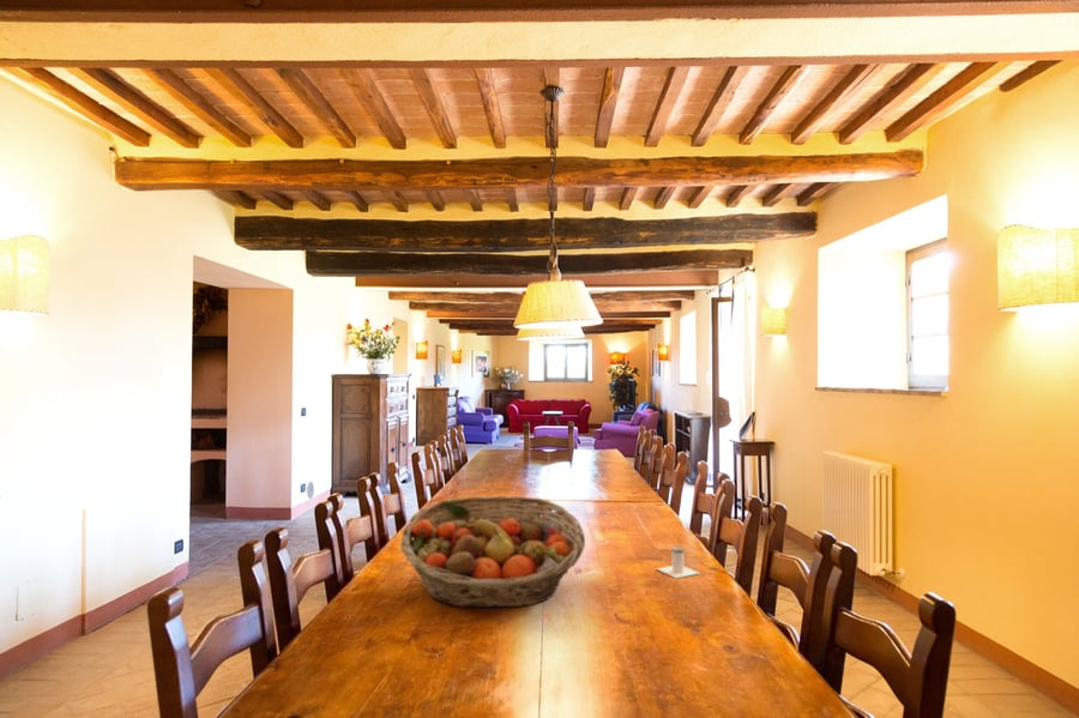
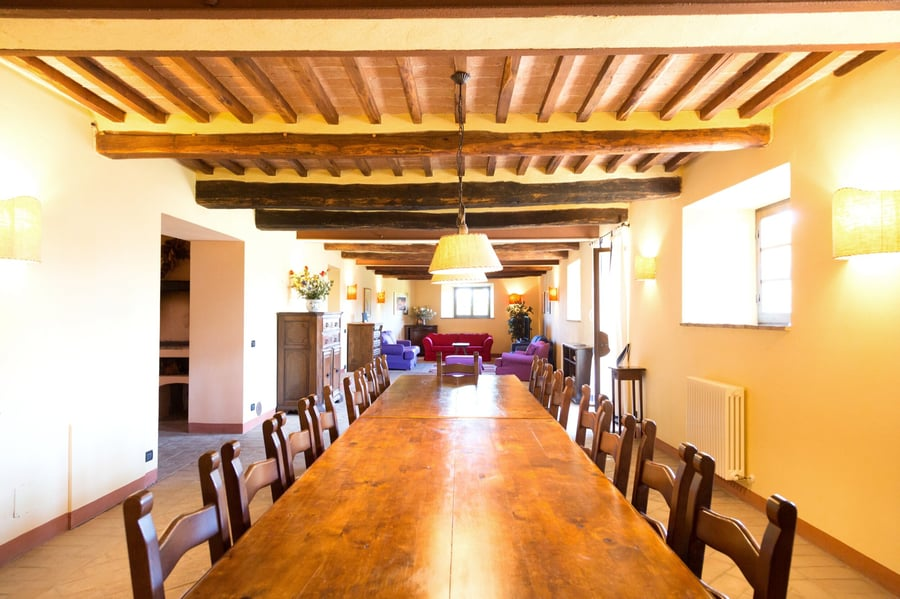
- fruit basket [399,494,586,609]
- salt shaker [655,547,700,579]
